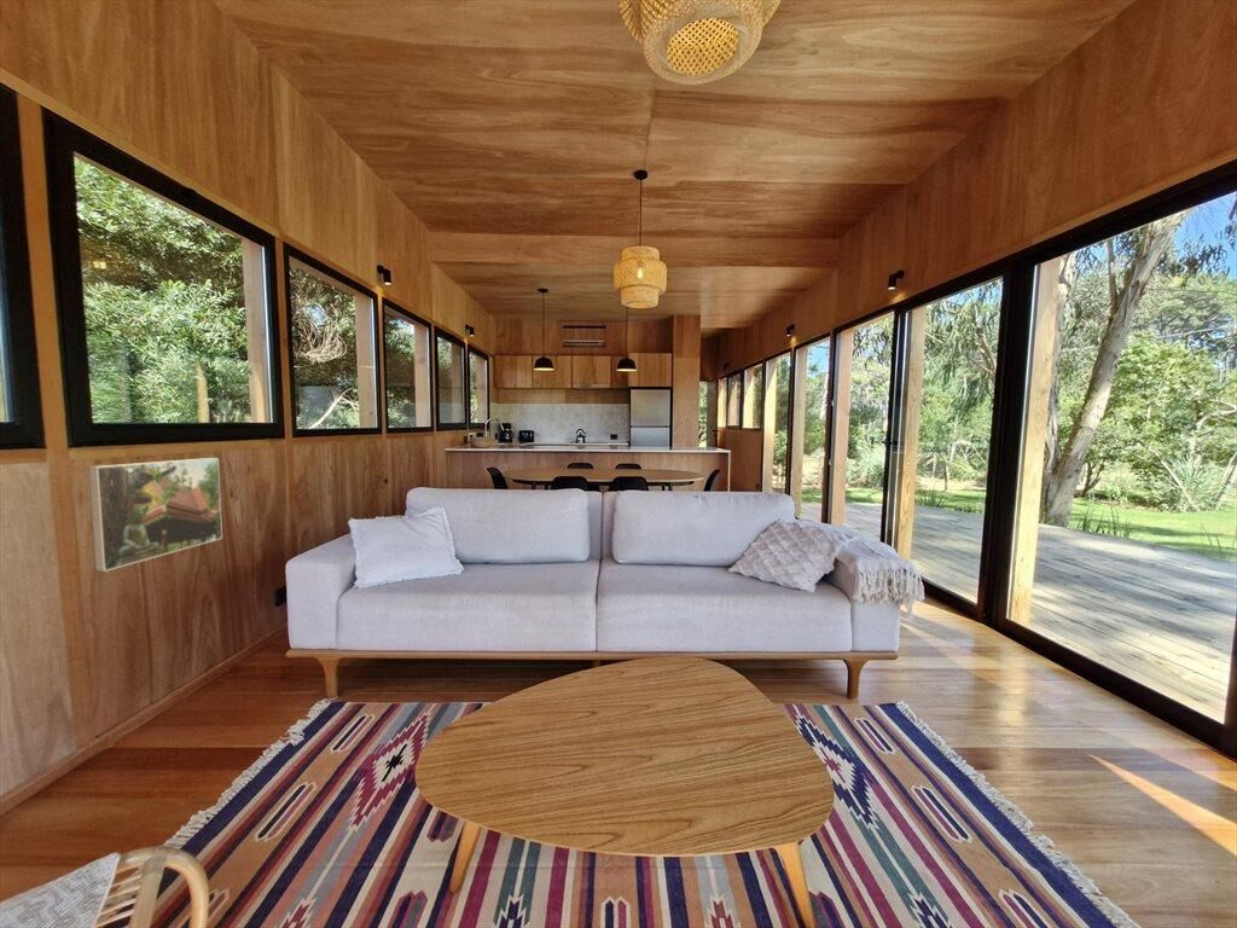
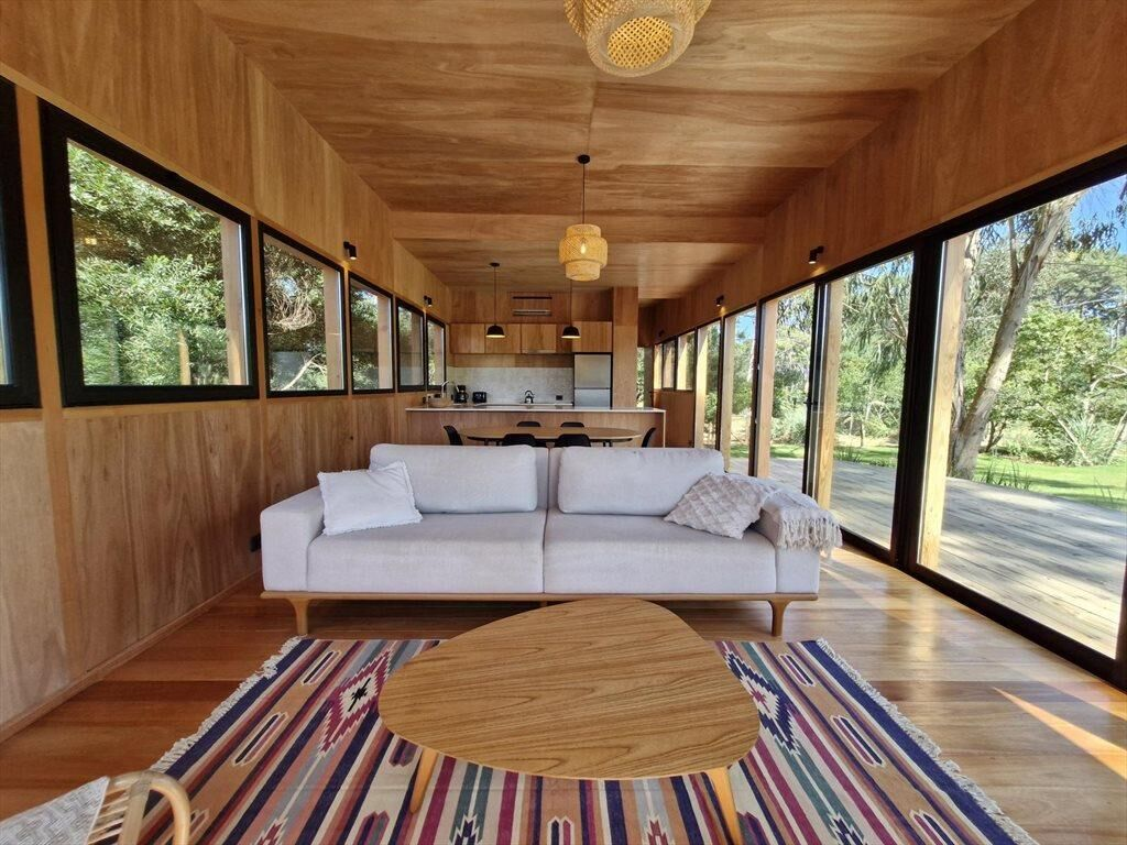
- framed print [87,457,223,573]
